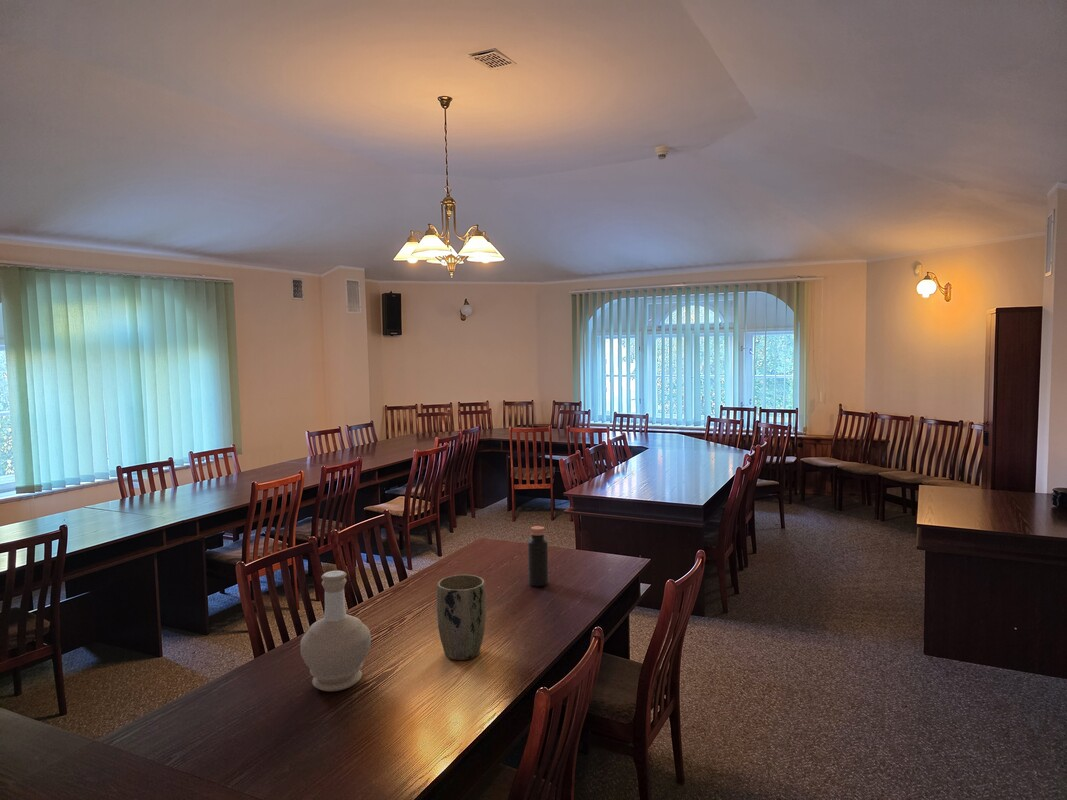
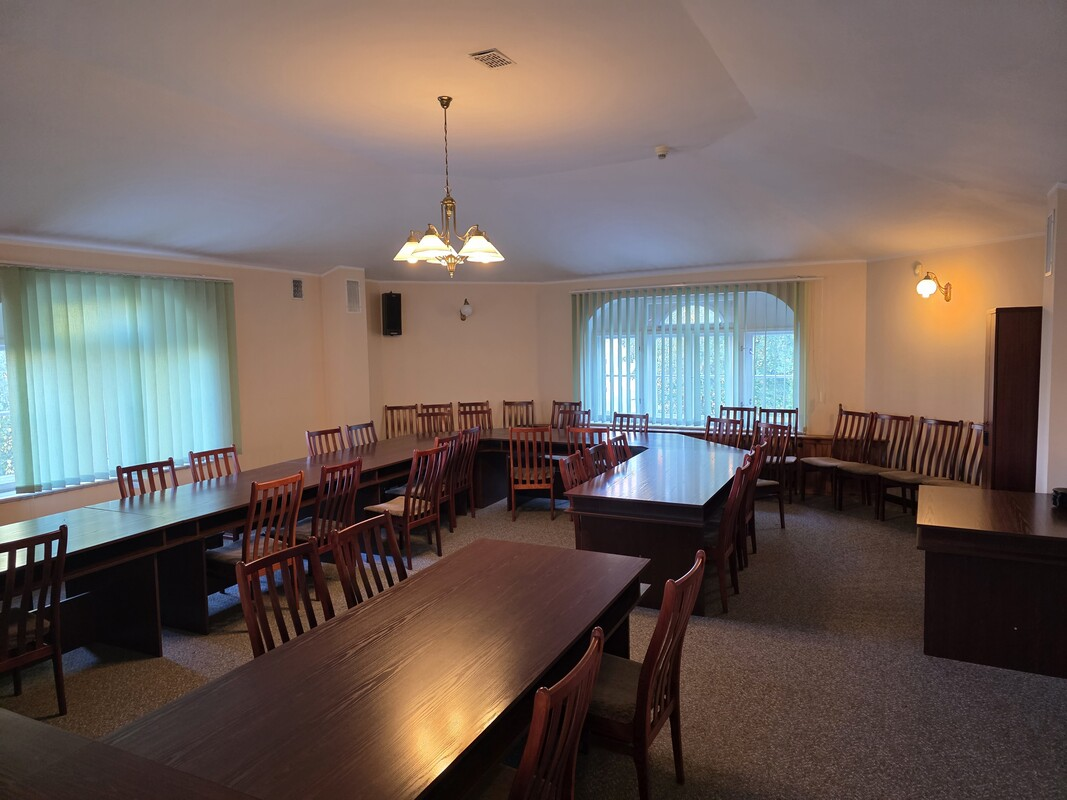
- plant pot [436,574,487,661]
- bottle [527,525,549,587]
- bottle [300,570,372,692]
